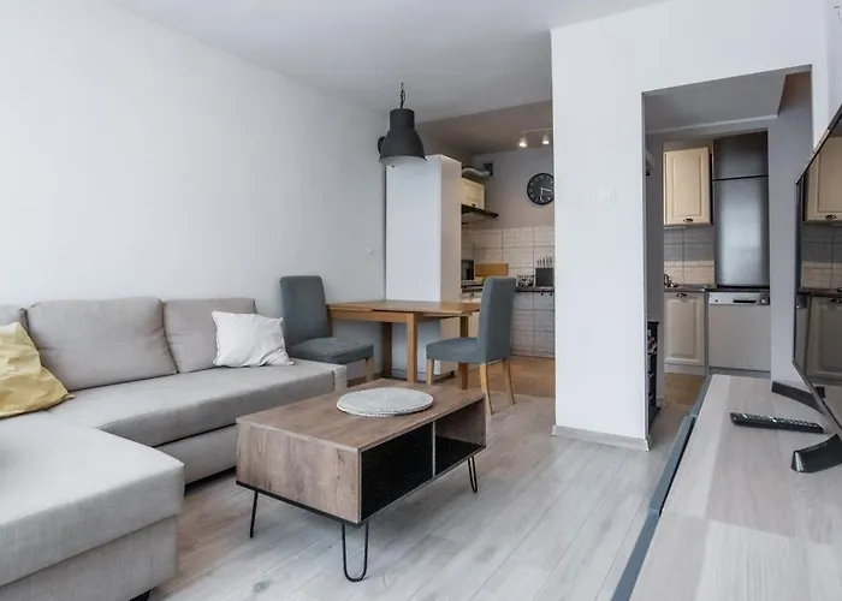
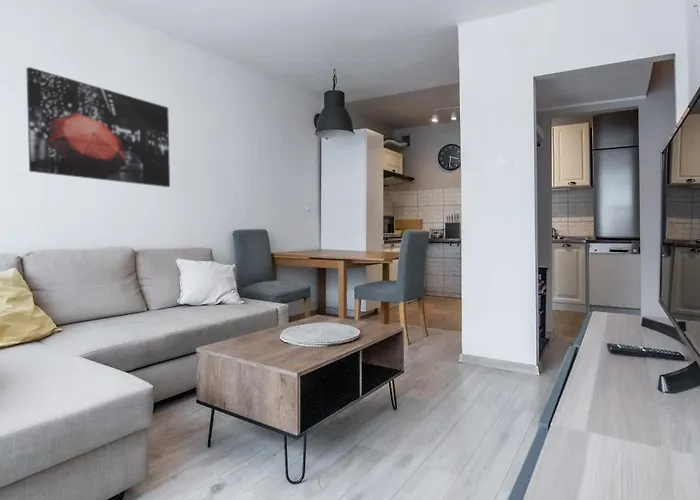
+ wall art [25,66,171,188]
